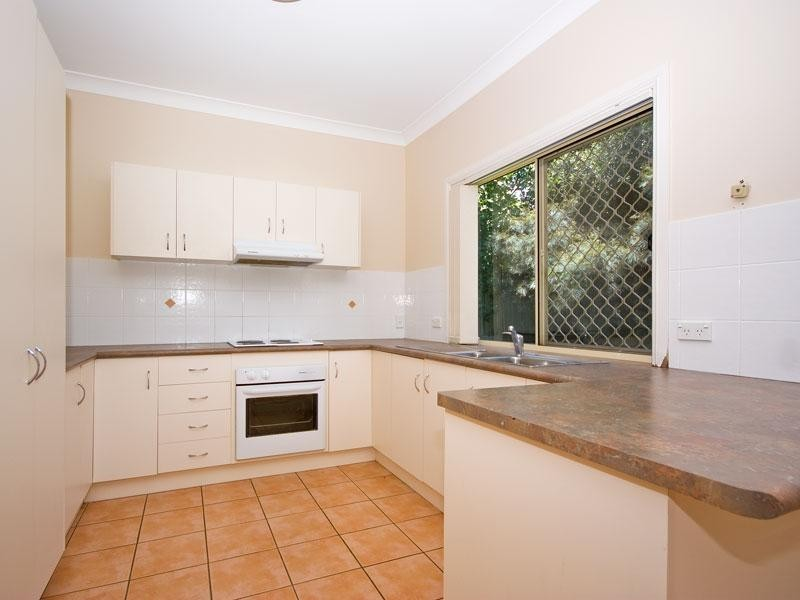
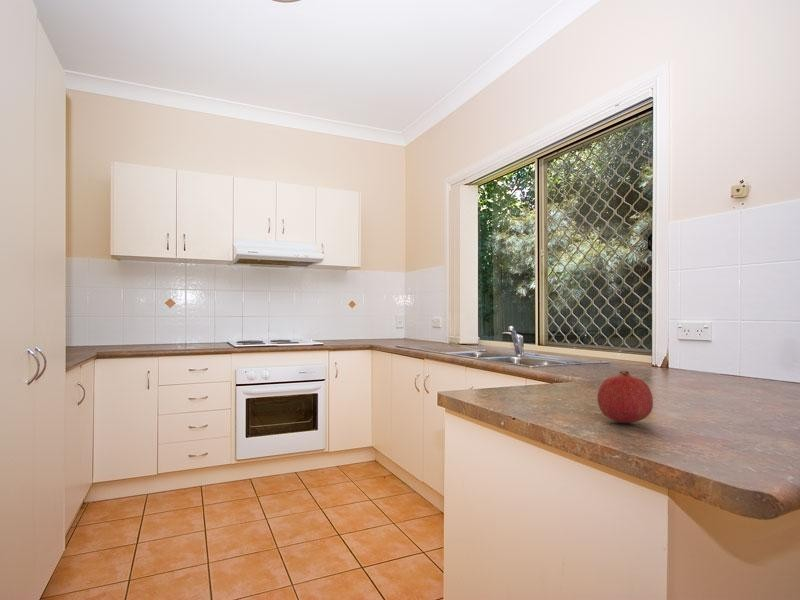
+ fruit [596,370,654,424]
